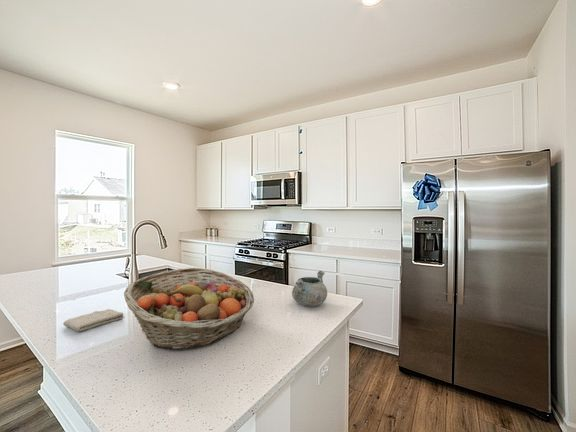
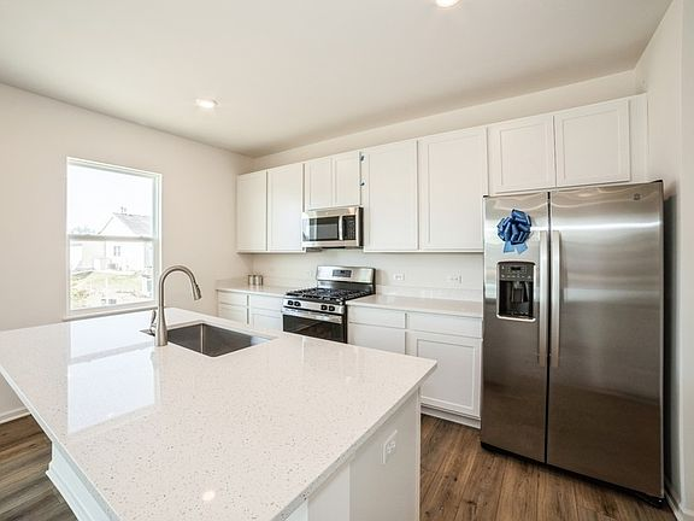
- washcloth [62,308,124,332]
- fruit basket [123,267,255,351]
- decorative bowl [291,270,328,307]
